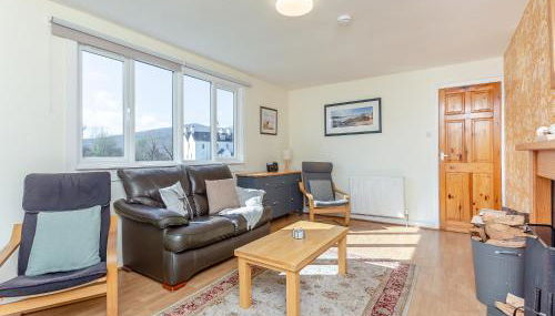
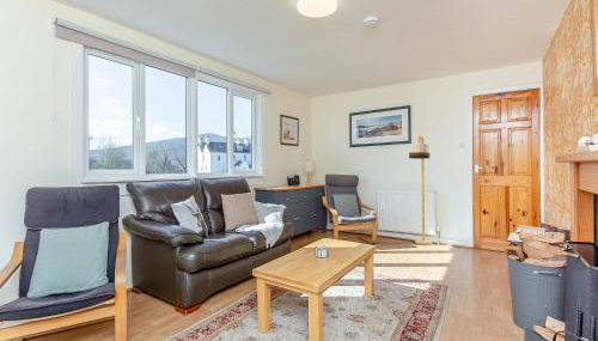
+ floor lamp [408,134,433,246]
